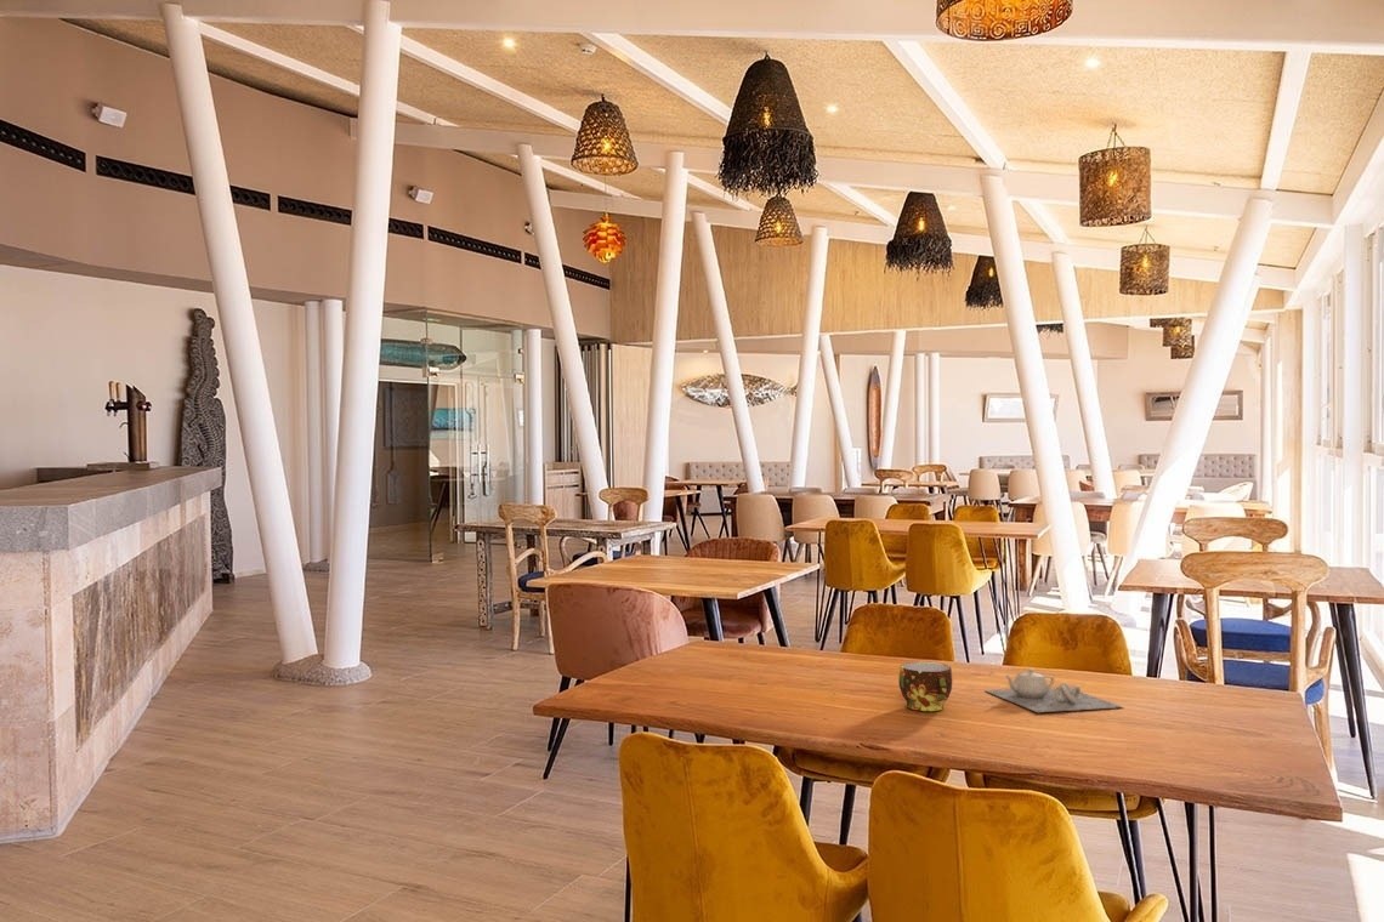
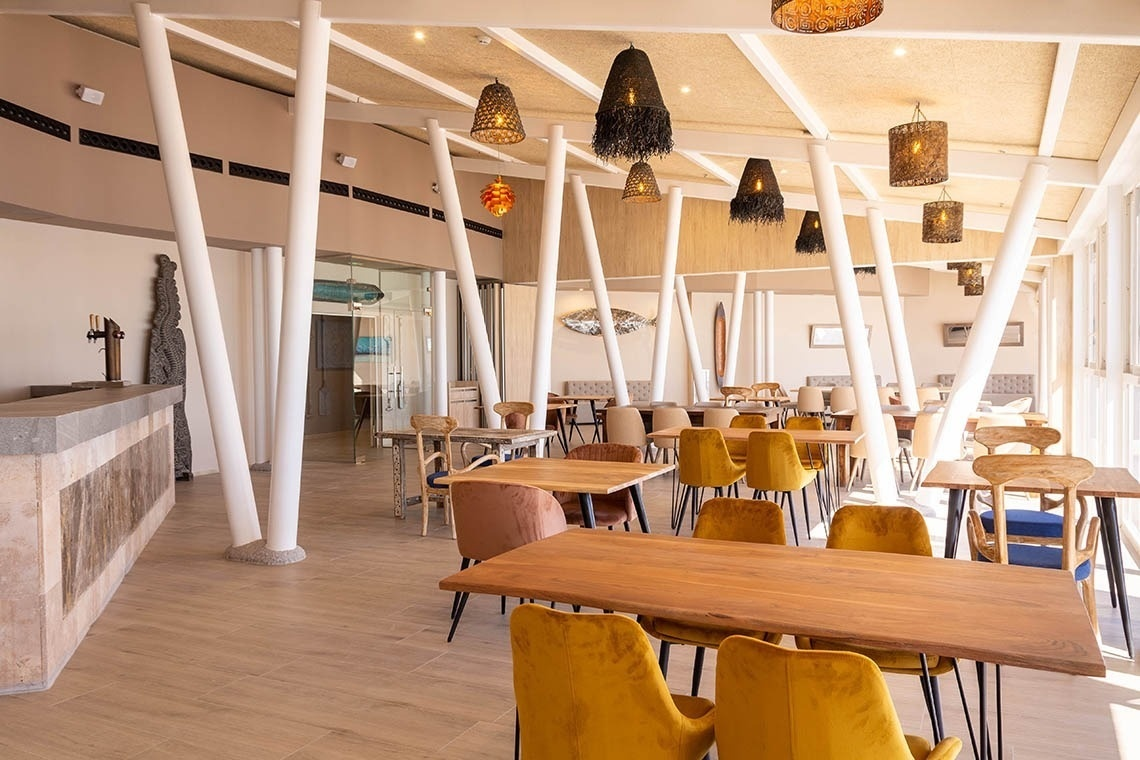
- cup [897,661,953,712]
- teapot [983,667,1124,713]
